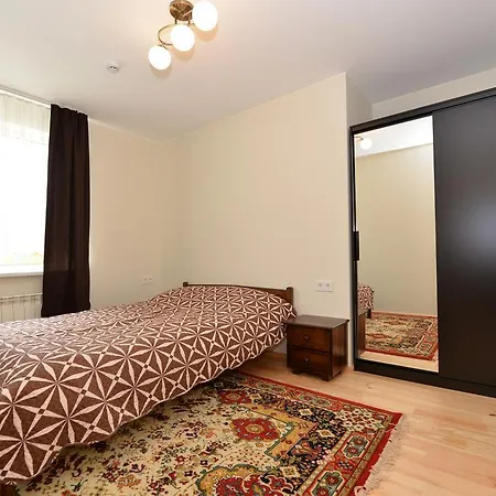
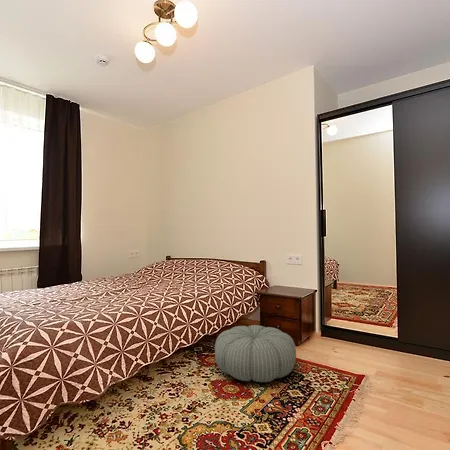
+ pouf [214,324,297,383]
